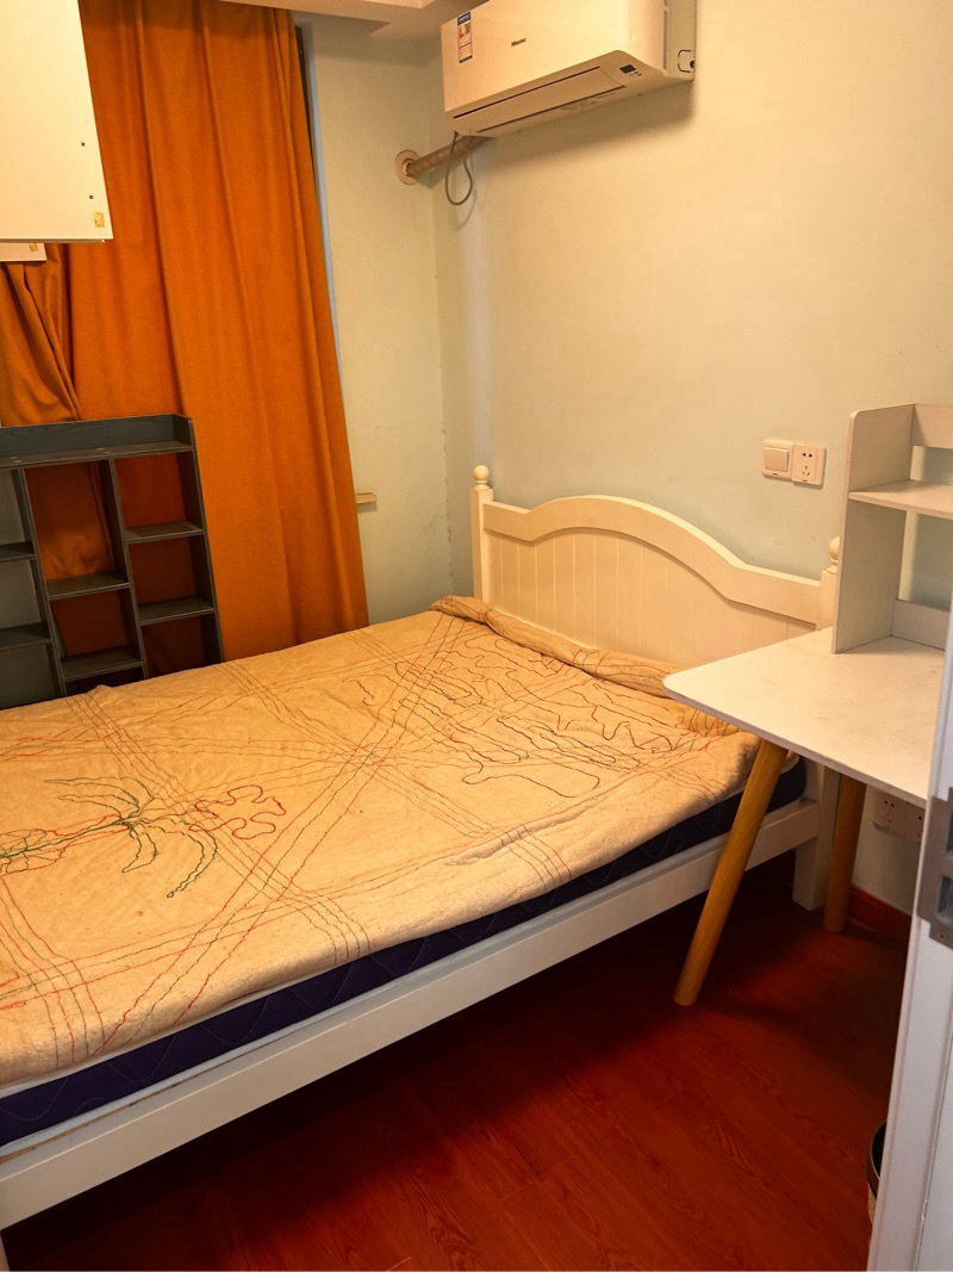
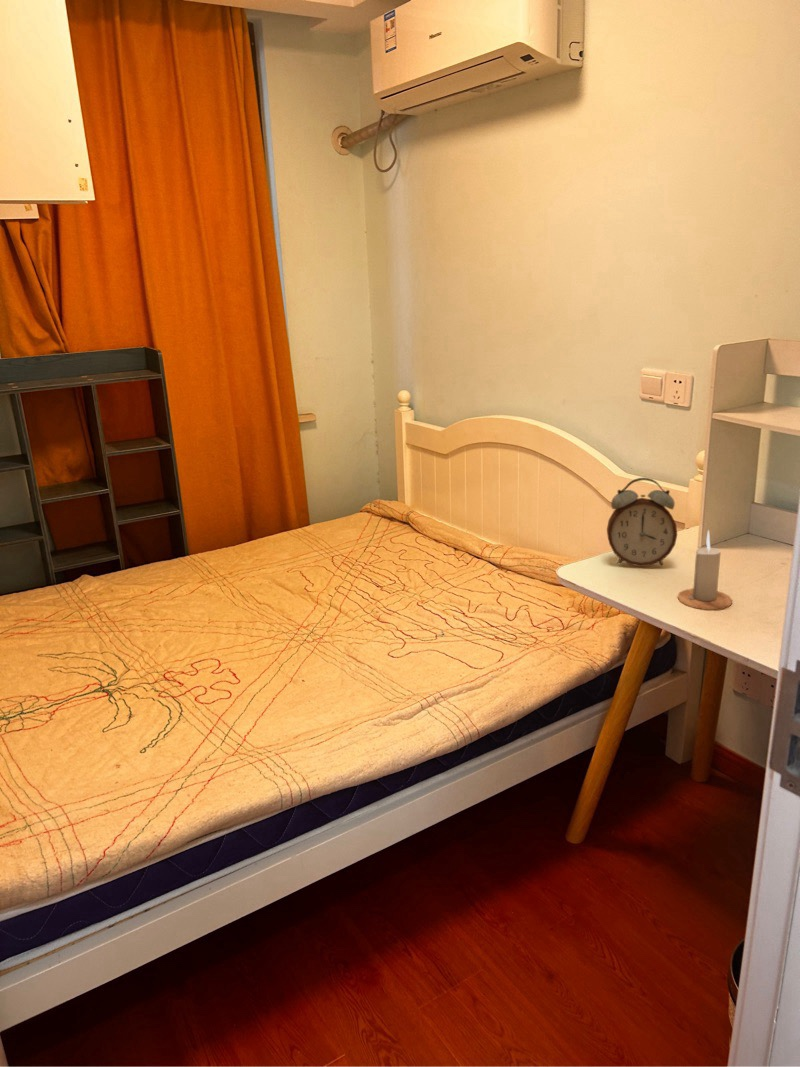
+ candle [676,529,733,611]
+ alarm clock [606,477,678,567]
